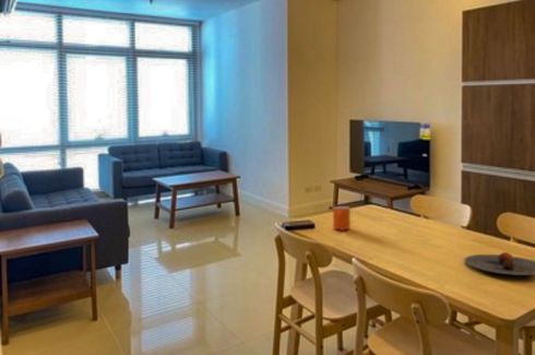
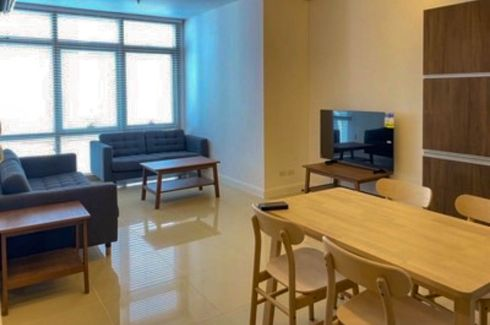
- plate [463,251,535,276]
- mug [332,205,352,232]
